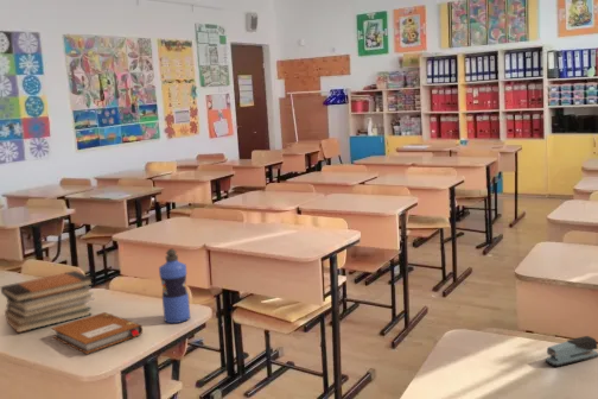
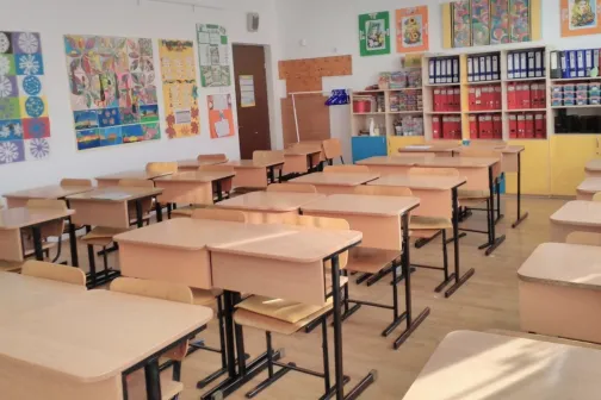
- water bottle [158,248,191,324]
- notebook [51,311,144,355]
- stapler [545,335,598,367]
- book stack [0,270,95,334]
